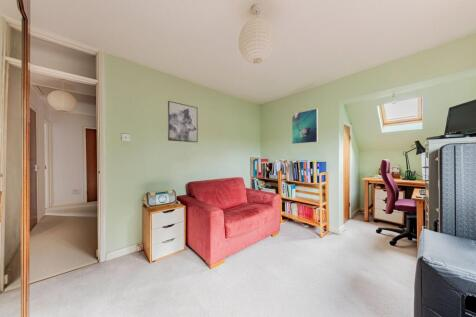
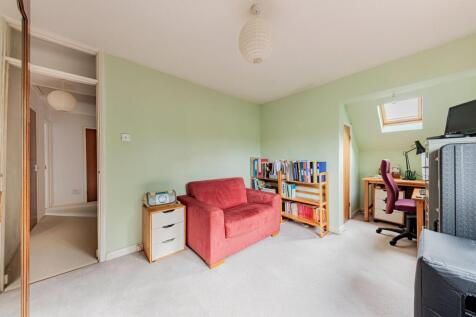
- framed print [291,108,319,145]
- wall art [167,100,199,143]
